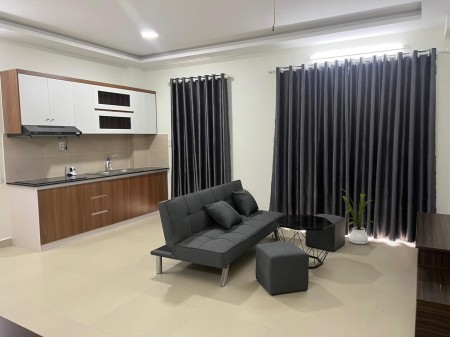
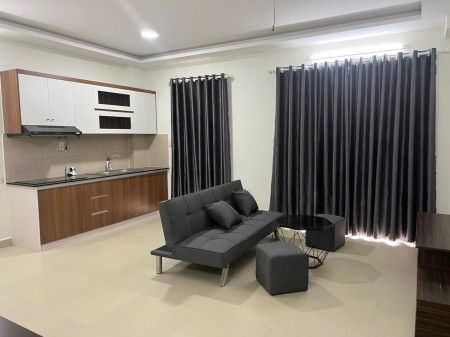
- house plant [341,188,375,245]
